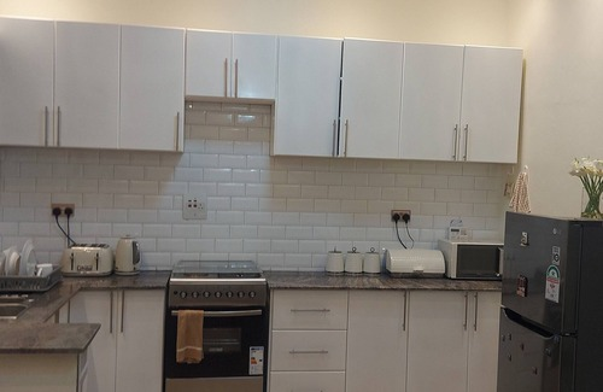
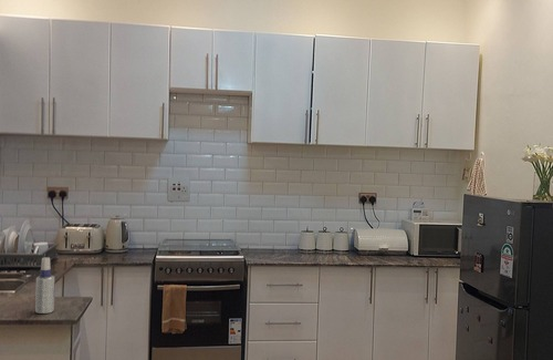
+ spray bottle [34,256,55,315]
